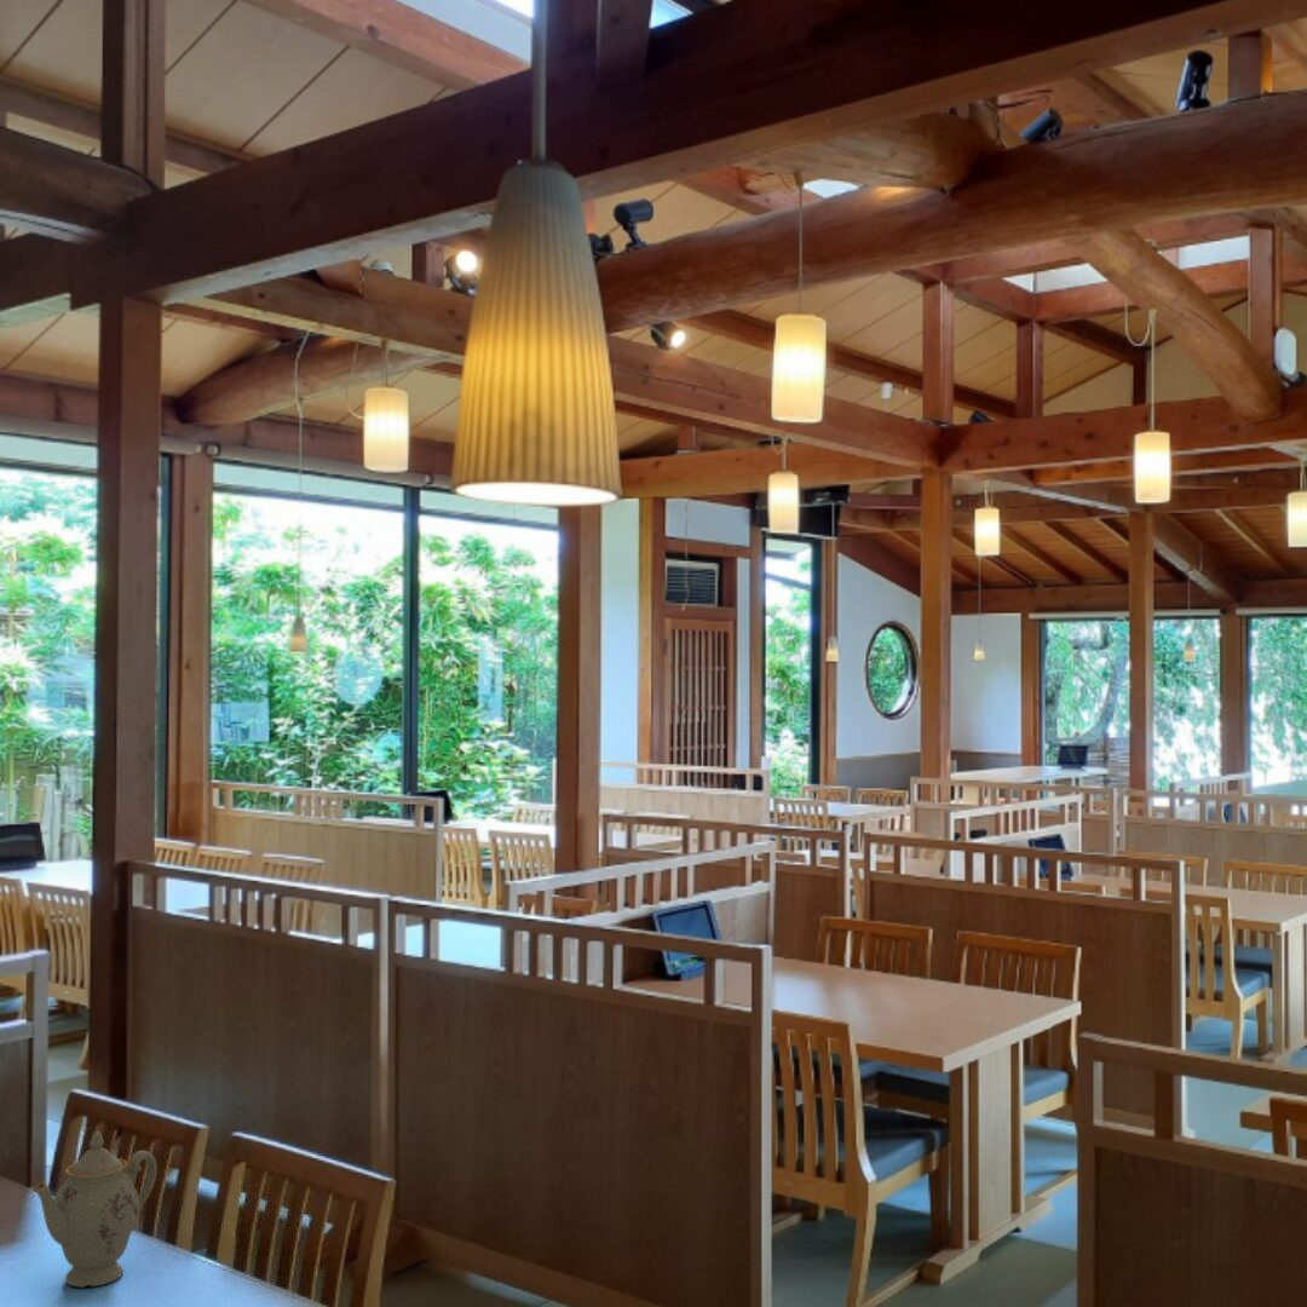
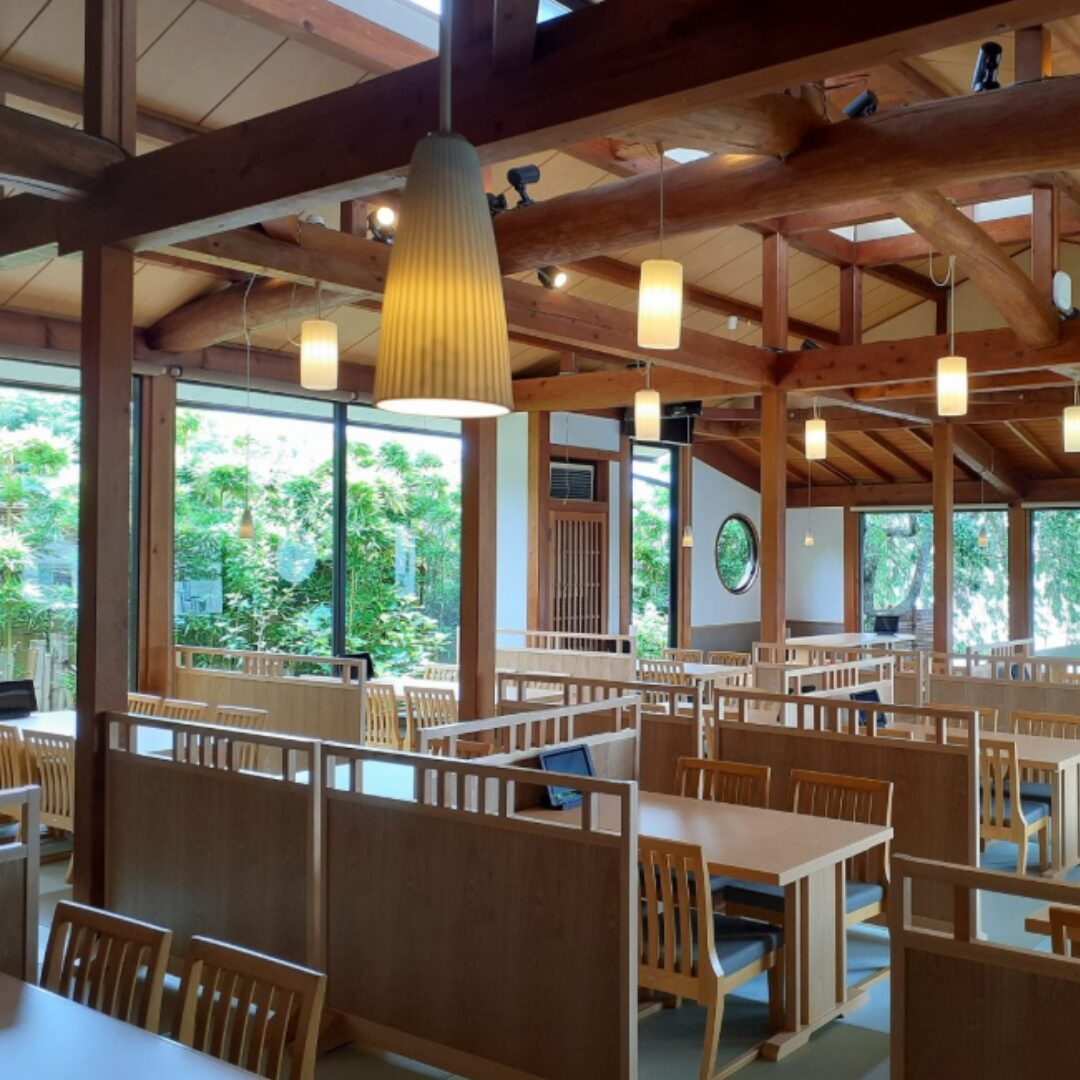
- chinaware [29,1130,159,1289]
